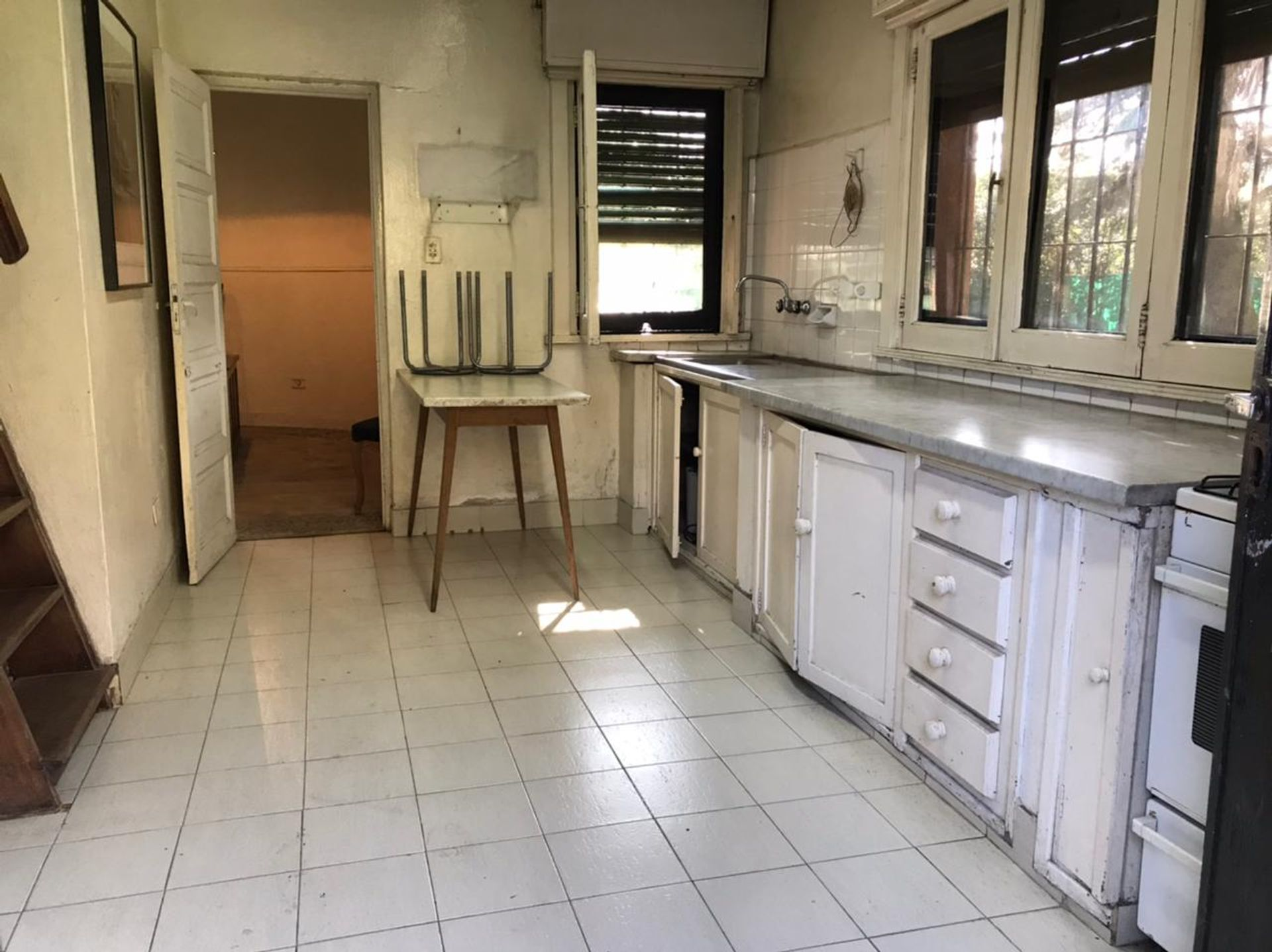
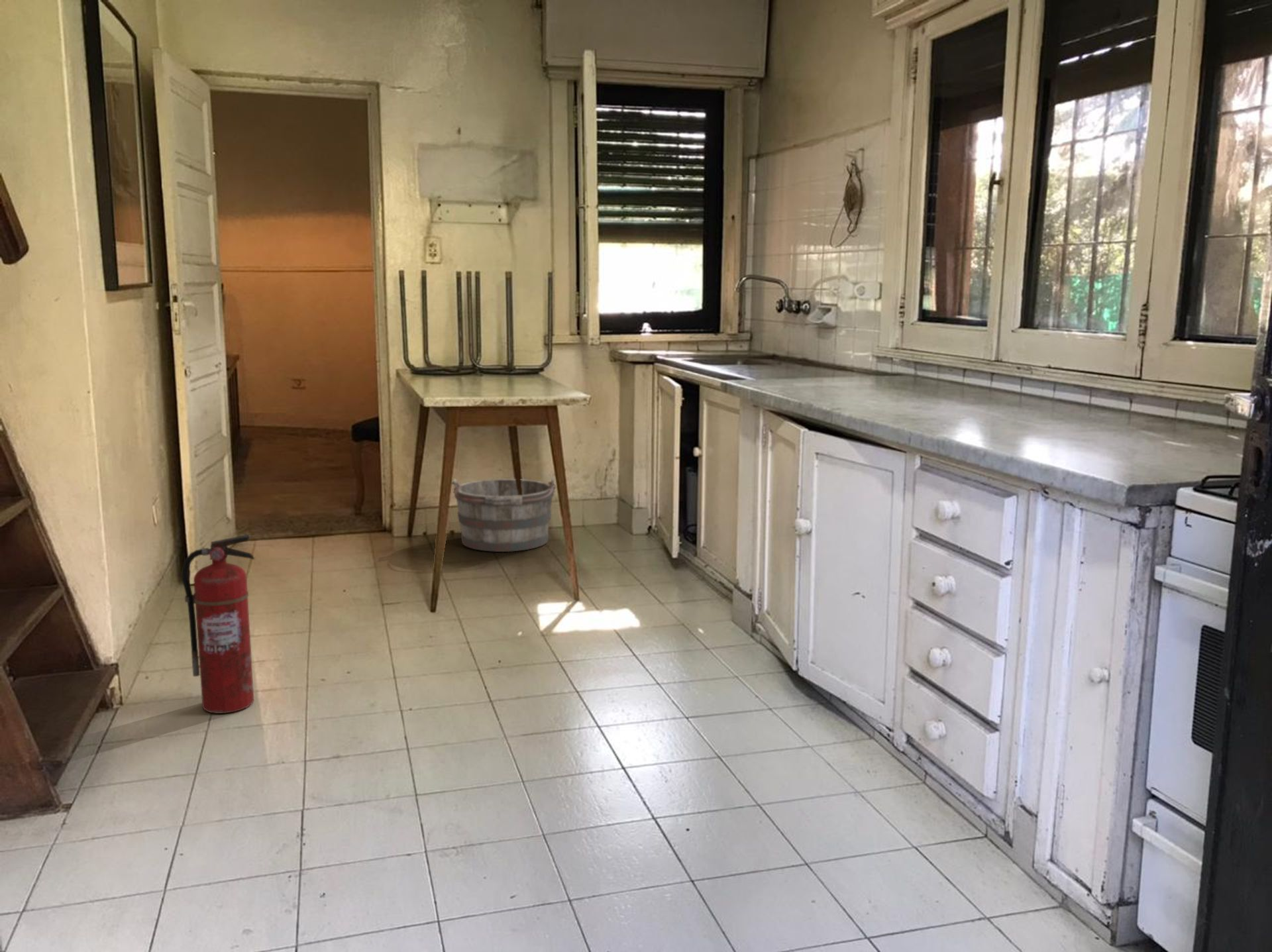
+ fire extinguisher [182,534,255,714]
+ bucket [451,477,557,553]
